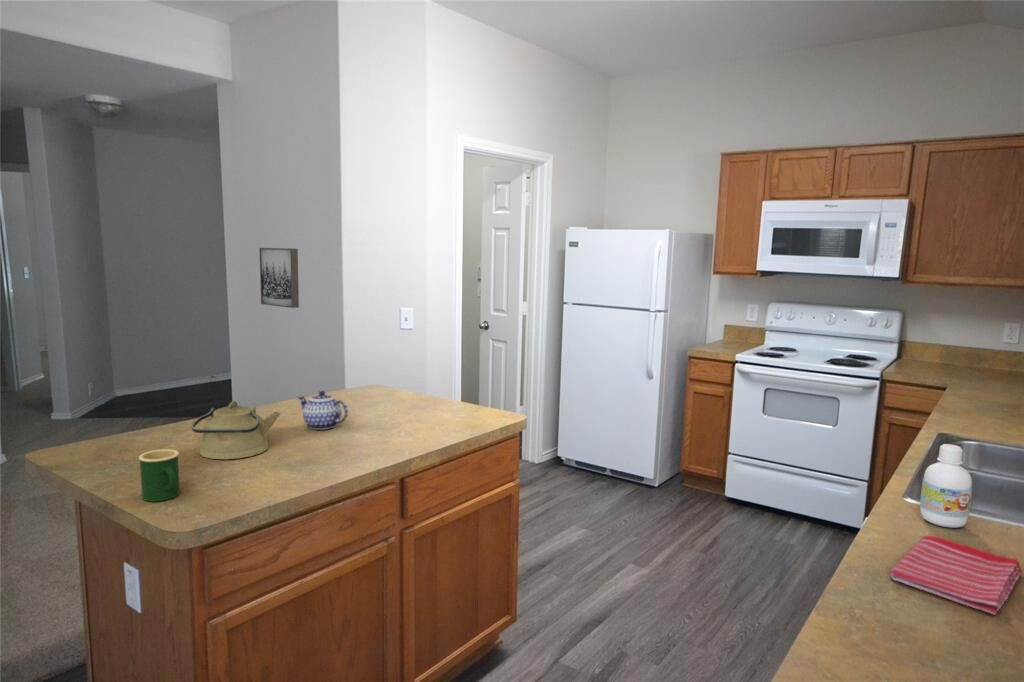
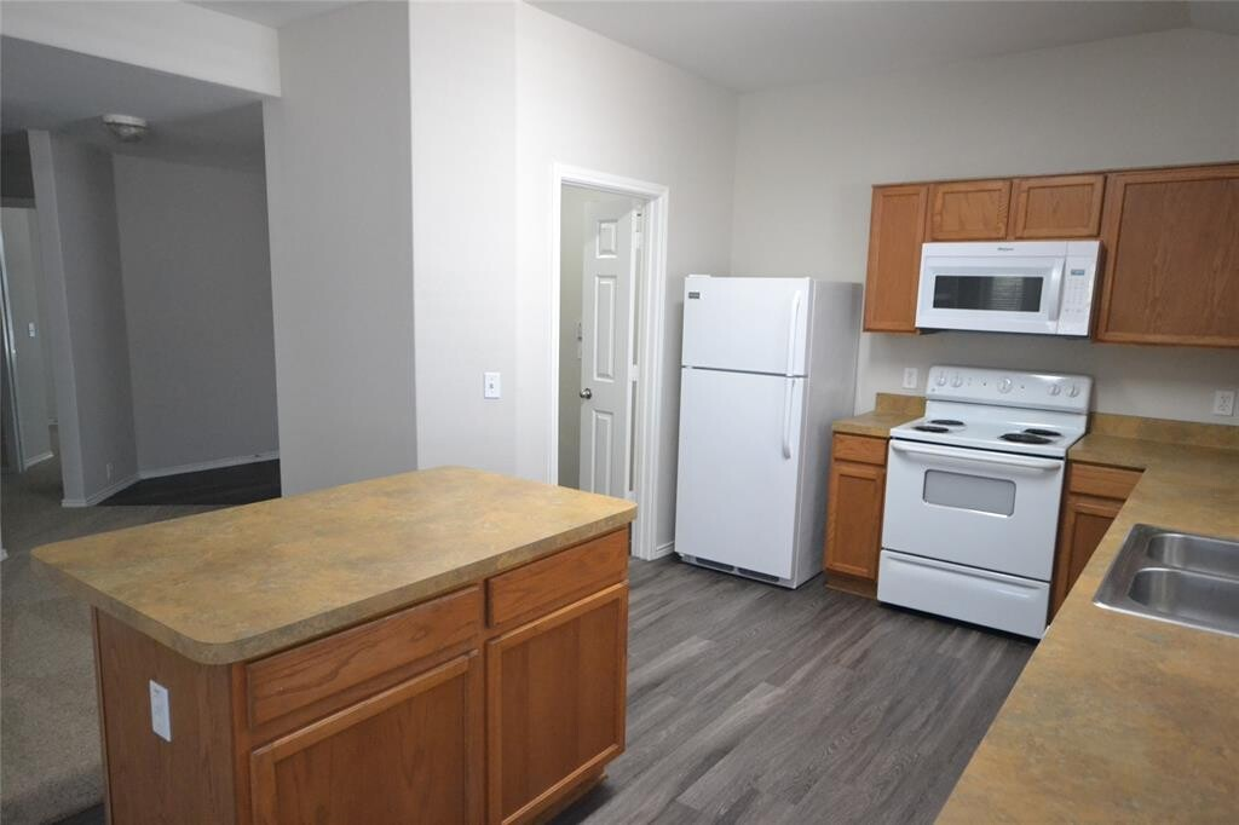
- wall art [259,247,300,309]
- kettle [191,400,282,460]
- bottle [919,443,973,529]
- teapot [297,390,349,431]
- mug [138,448,181,503]
- dish towel [888,535,1023,616]
